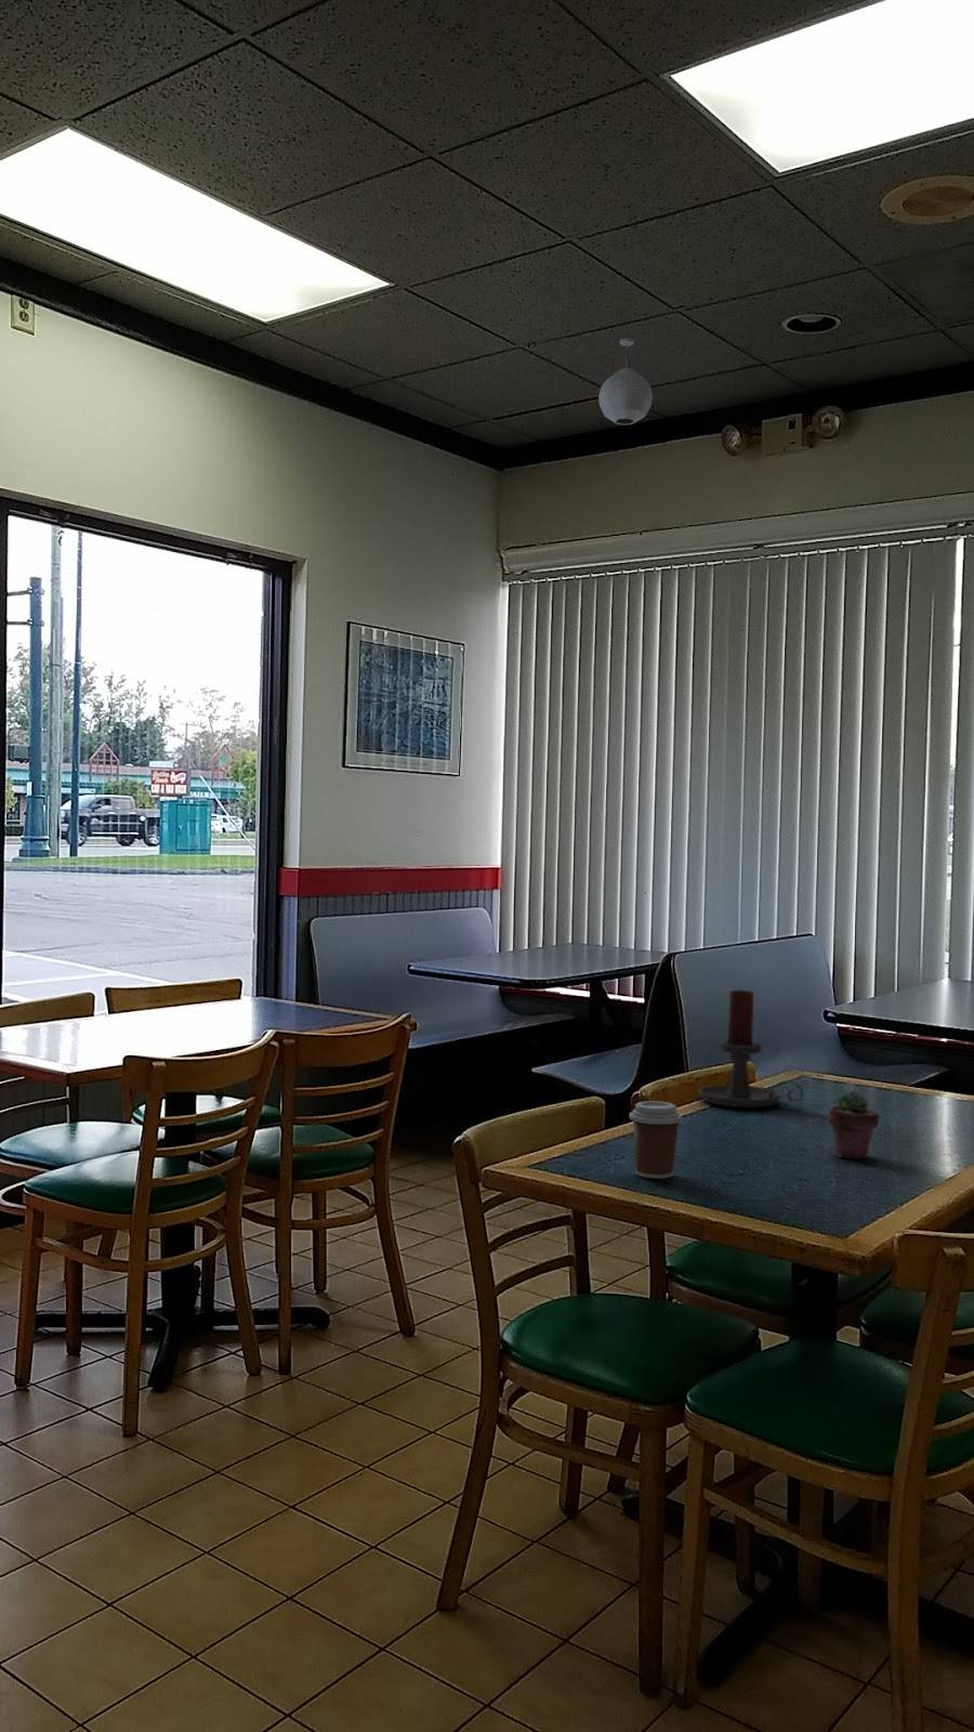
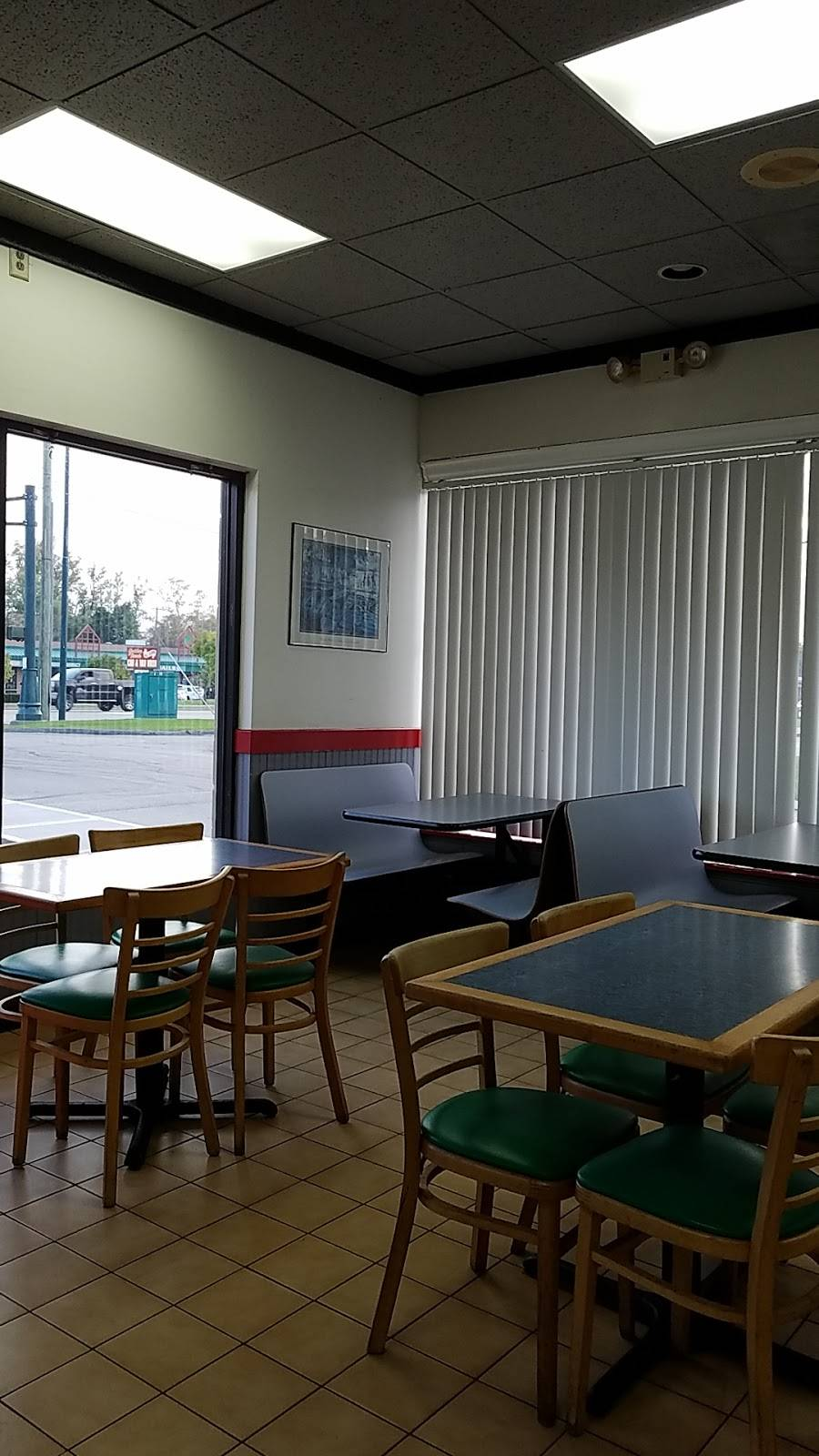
- potted succulent [828,1090,881,1161]
- coffee cup [629,1100,683,1180]
- pendant light [597,337,654,426]
- candle holder [697,989,805,1109]
